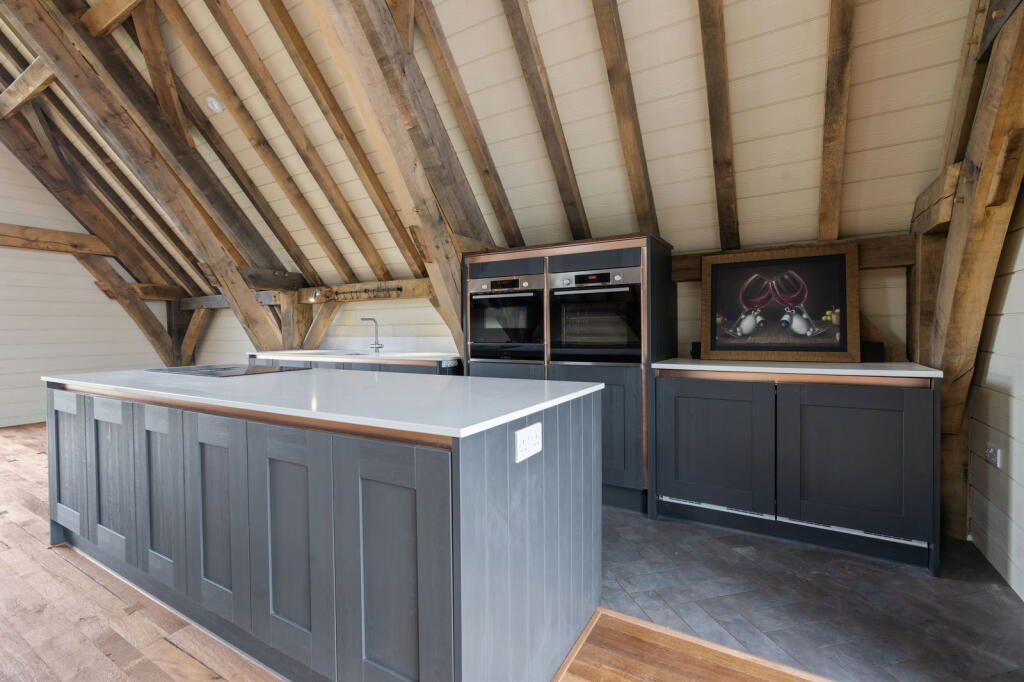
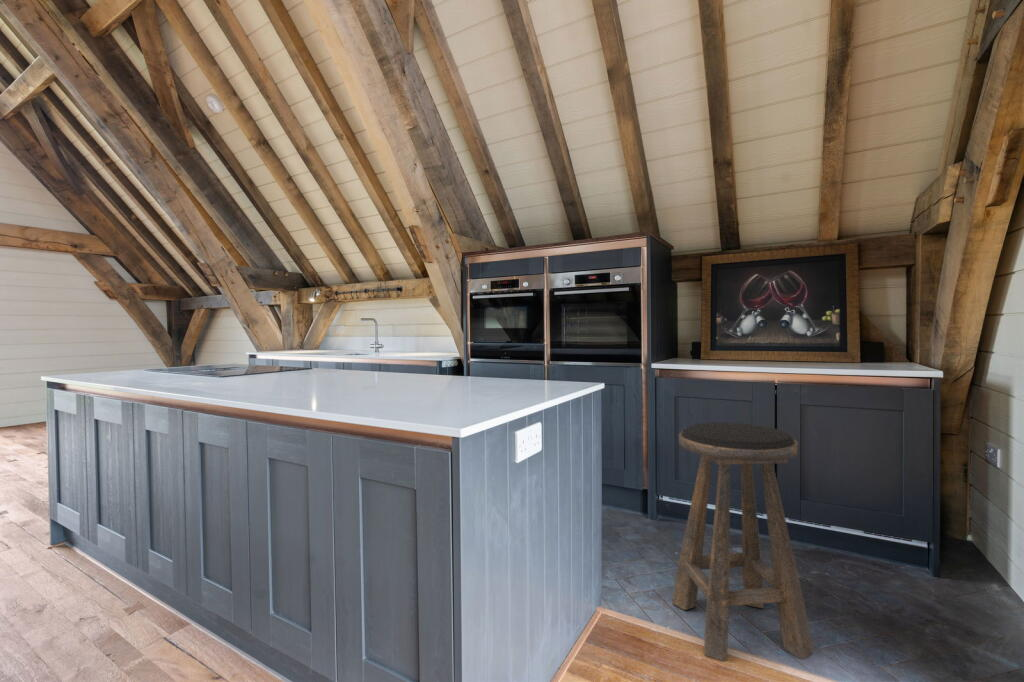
+ stool [671,422,814,662]
